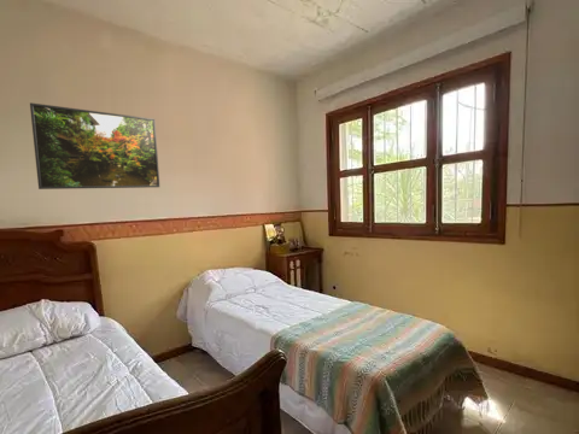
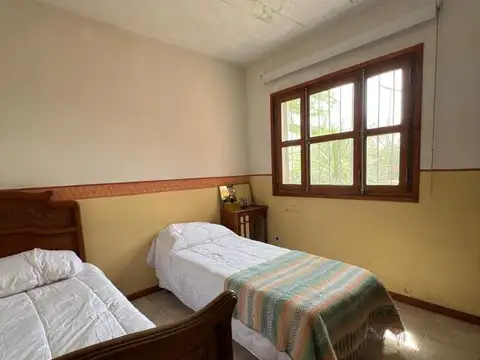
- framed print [29,101,160,190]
